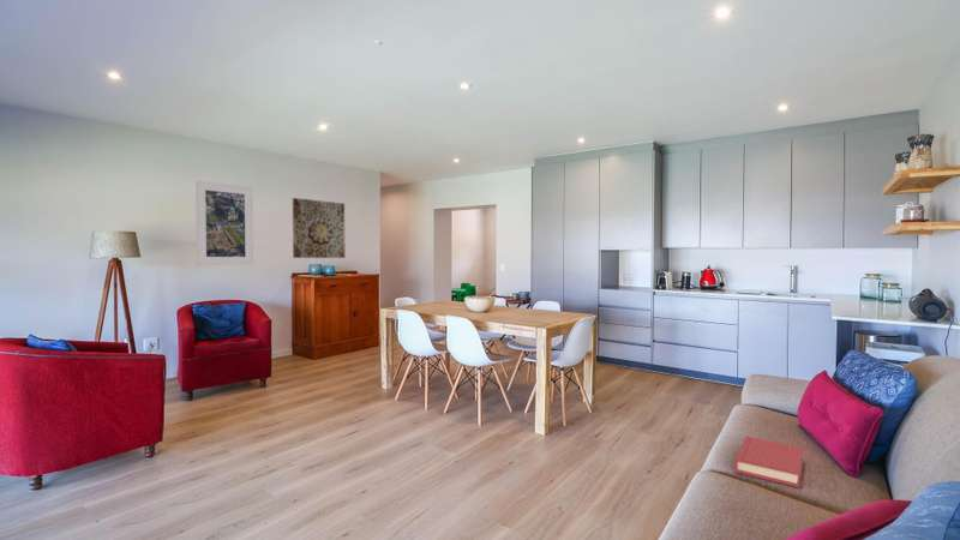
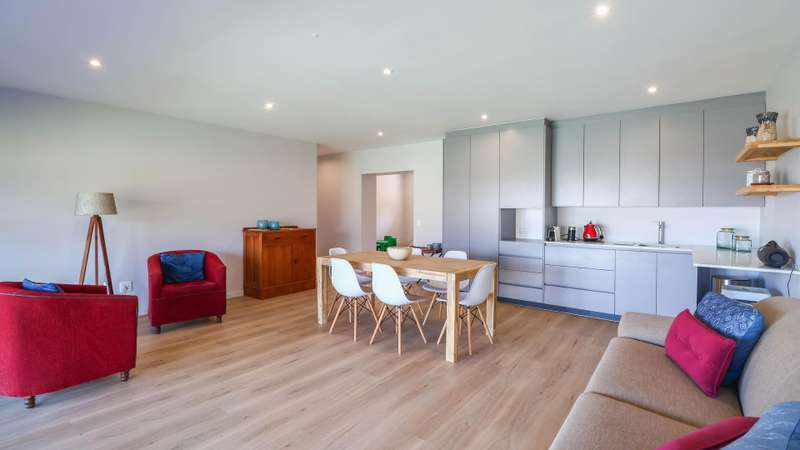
- wall art [292,197,347,259]
- hardback book [733,436,804,488]
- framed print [194,180,254,266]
